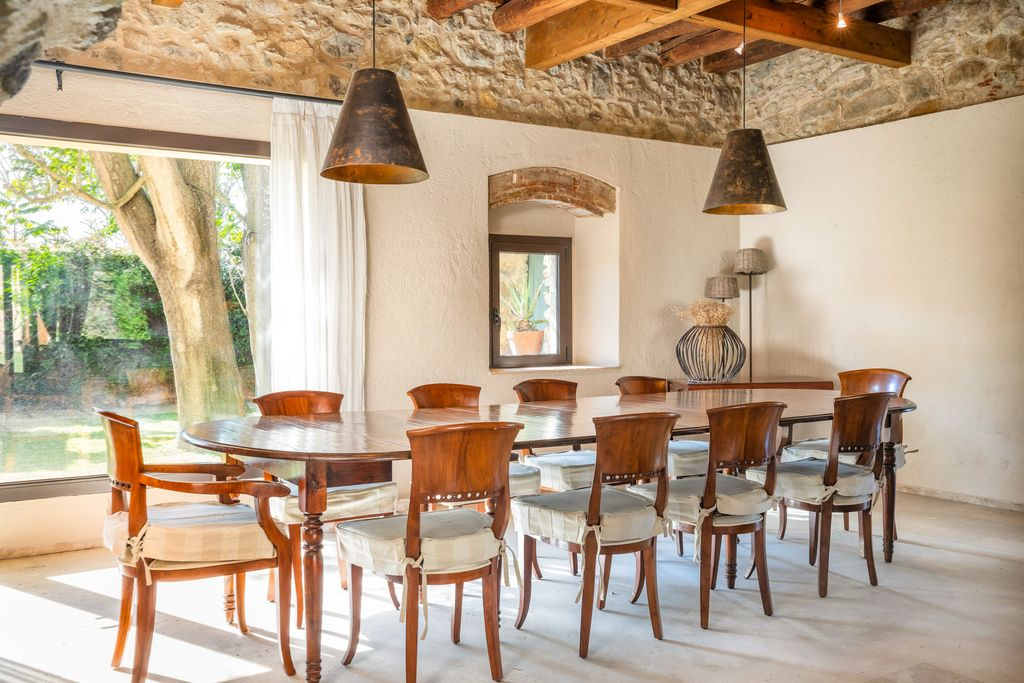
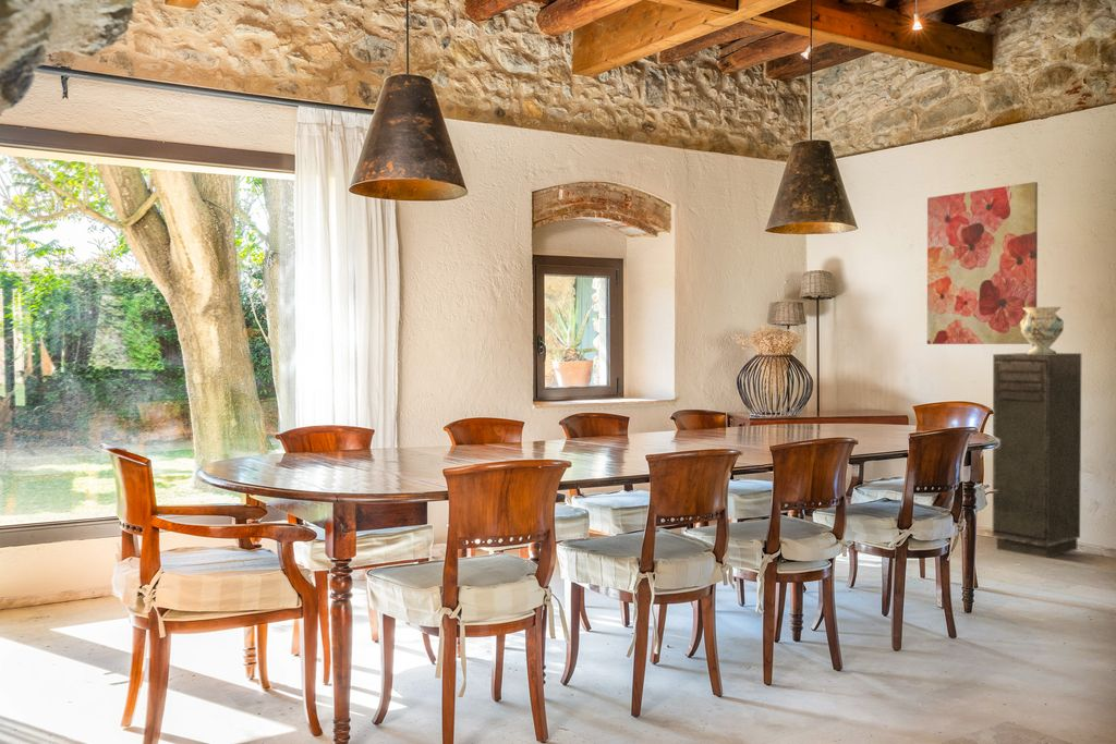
+ storage cabinet [992,352,1082,559]
+ decorative vase [1020,306,1065,354]
+ wall art [926,181,1039,345]
